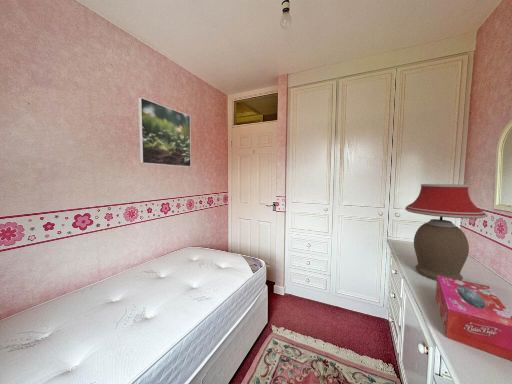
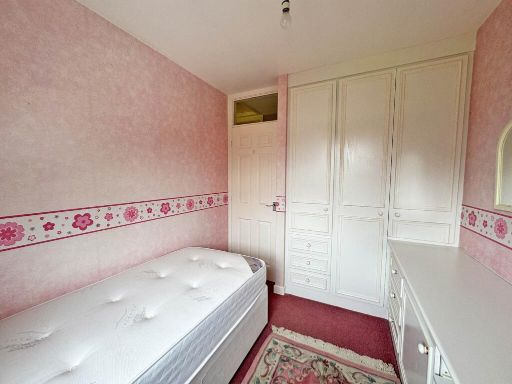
- tissue box [435,275,512,361]
- table lamp [404,183,487,281]
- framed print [137,96,192,168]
